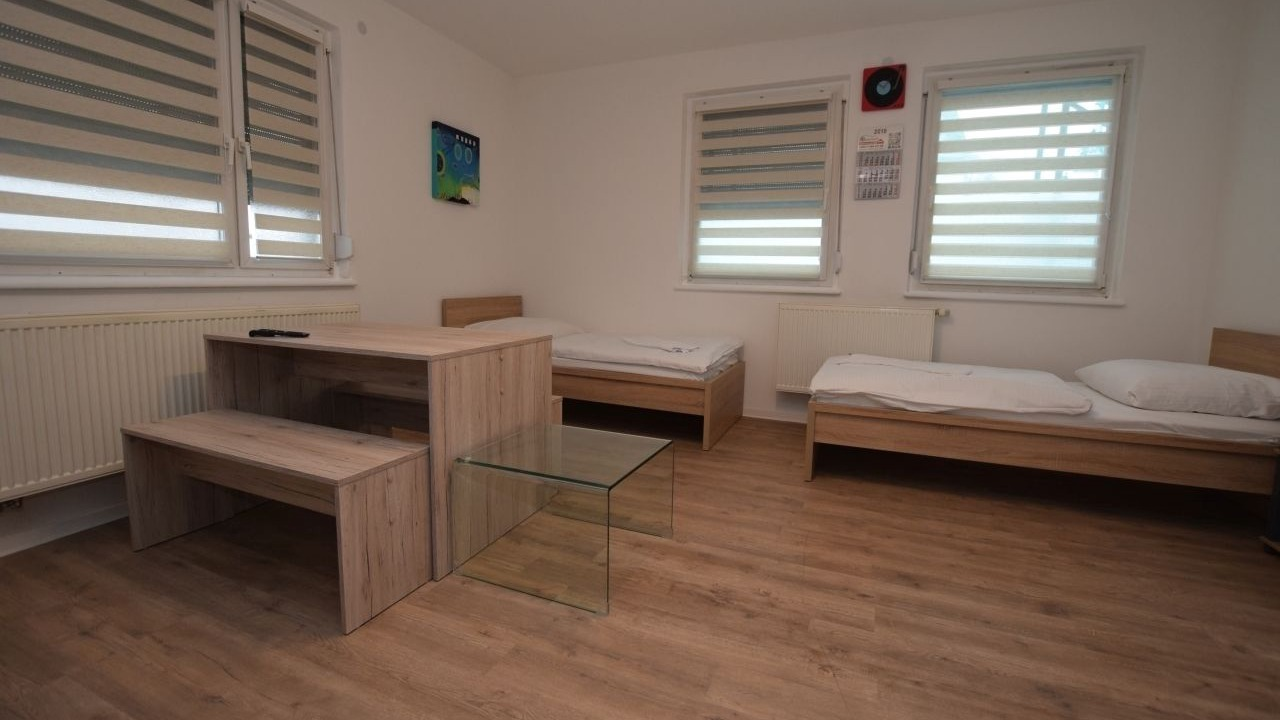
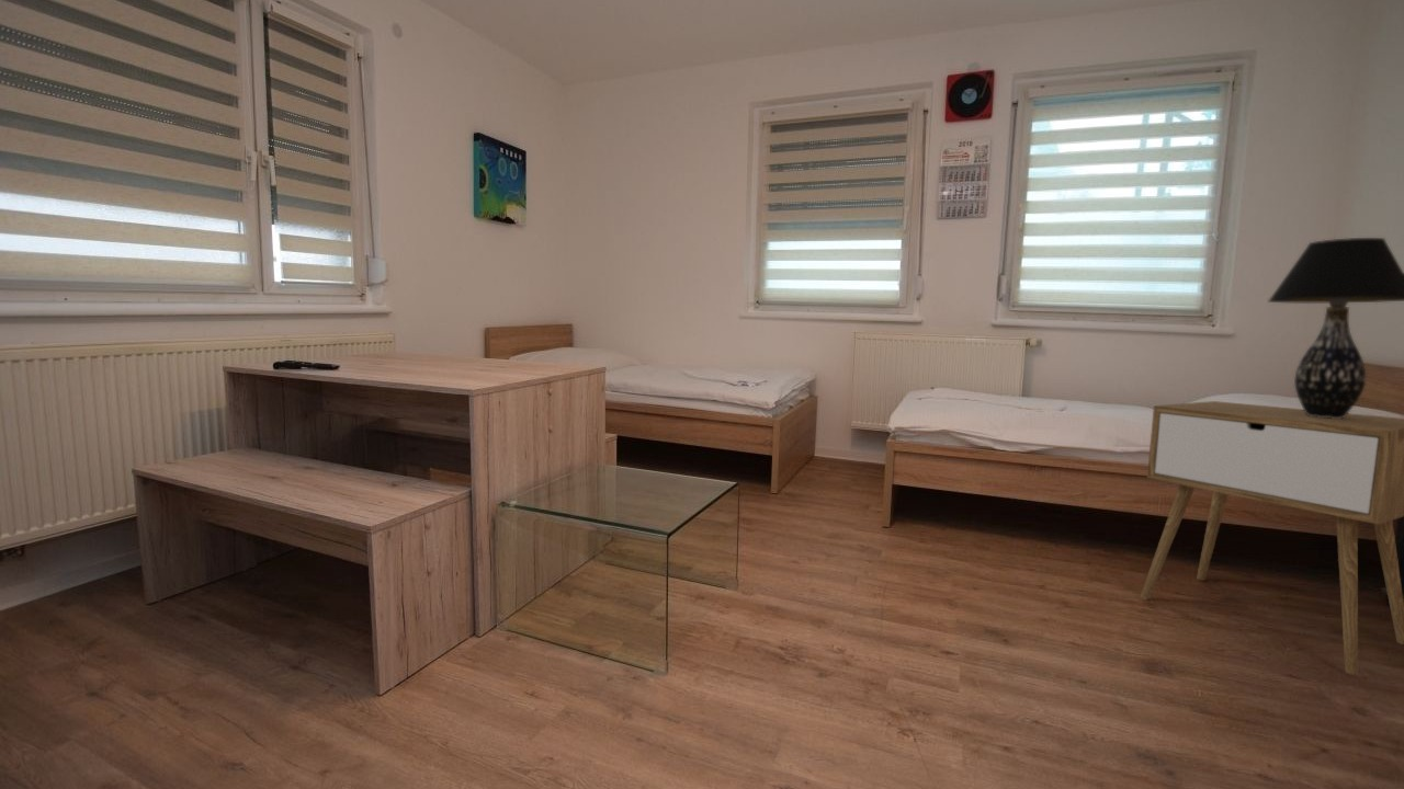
+ table lamp [1267,237,1404,419]
+ nightstand [1139,400,1404,676]
